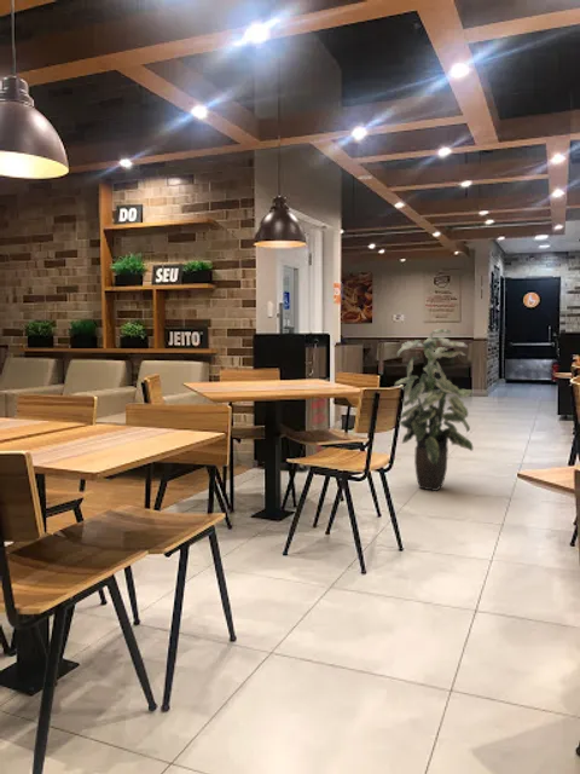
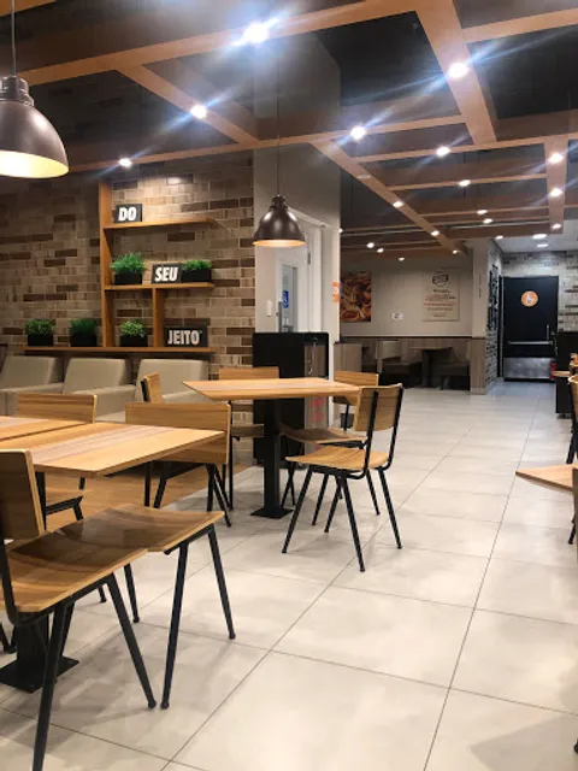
- indoor plant [394,328,475,492]
